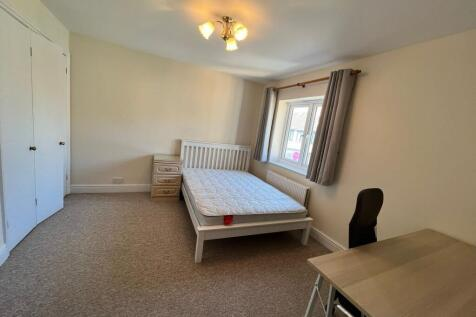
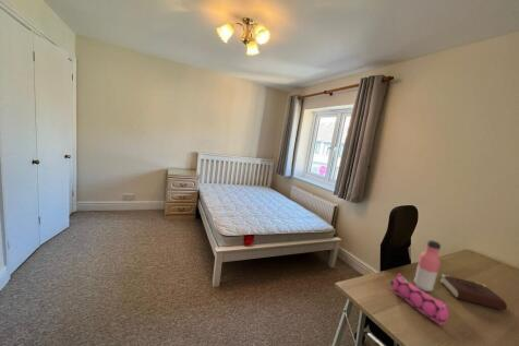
+ water bottle [413,239,442,293]
+ pencil case [389,273,449,326]
+ book [439,273,508,311]
